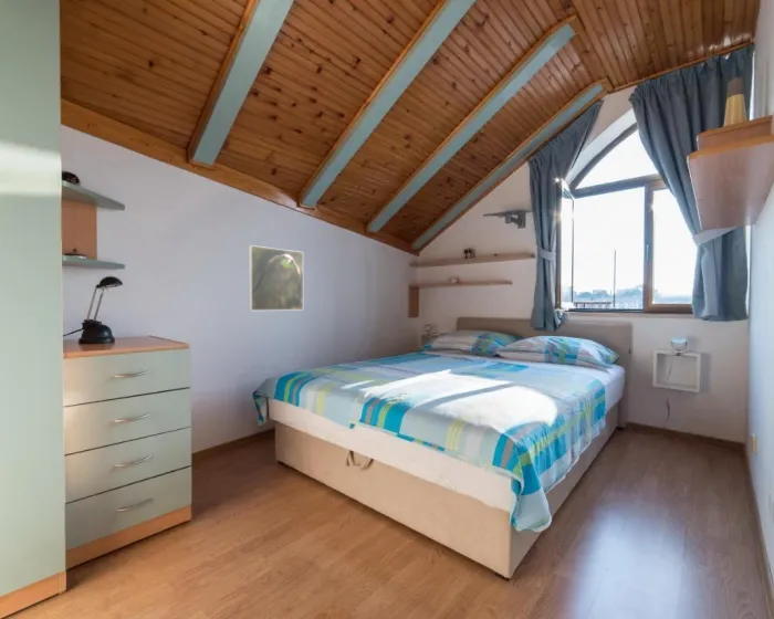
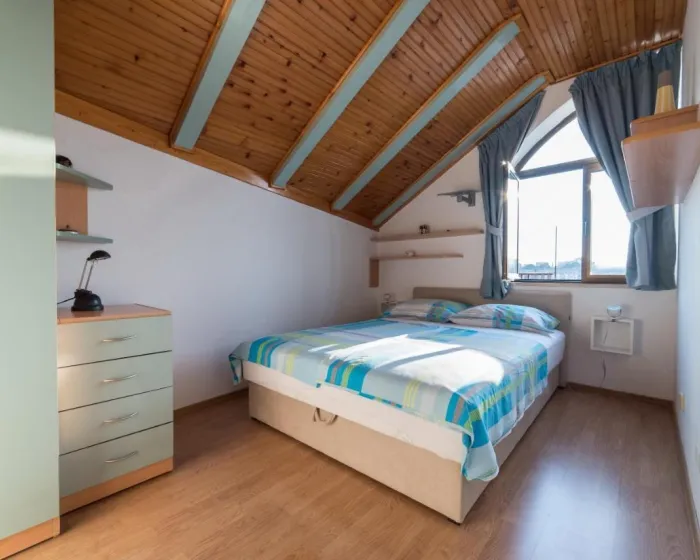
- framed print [248,244,304,312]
